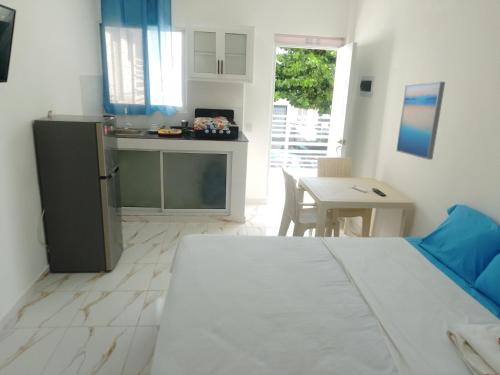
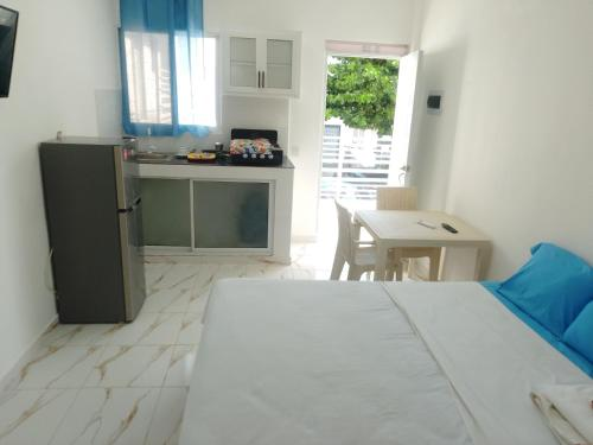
- wall art [395,81,446,161]
